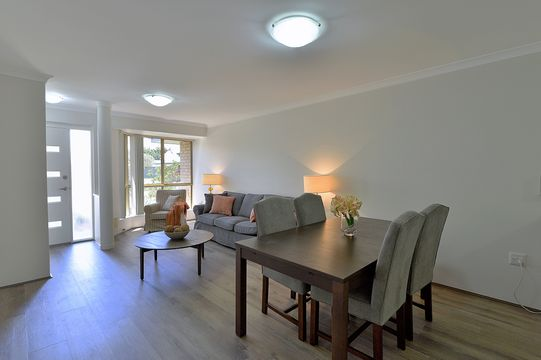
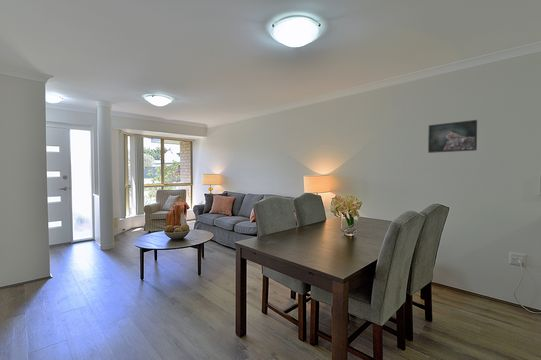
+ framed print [427,119,478,154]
